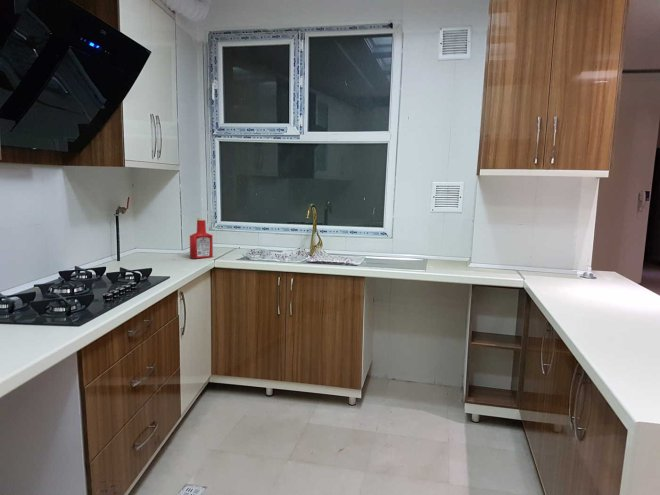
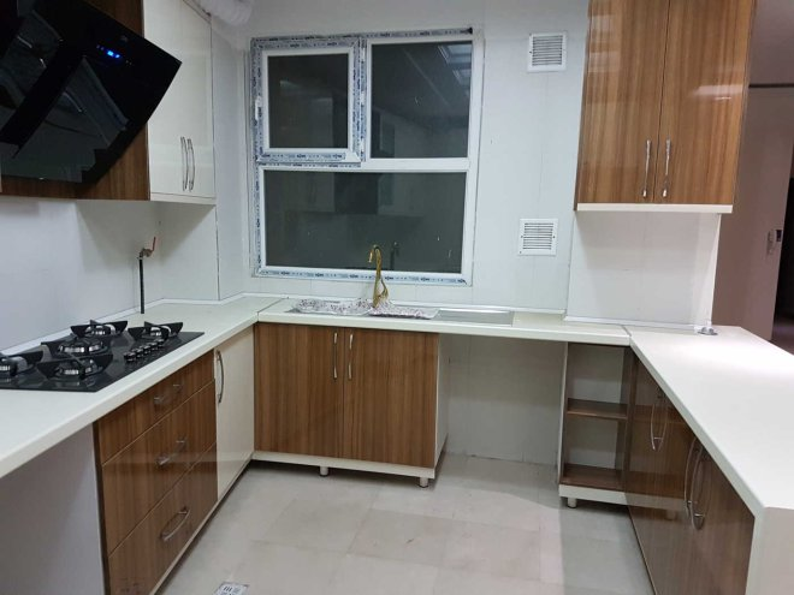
- soap bottle [189,216,214,260]
